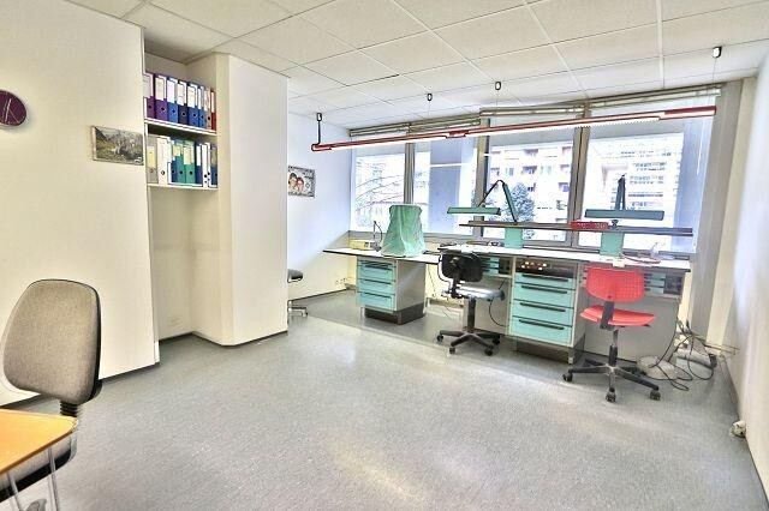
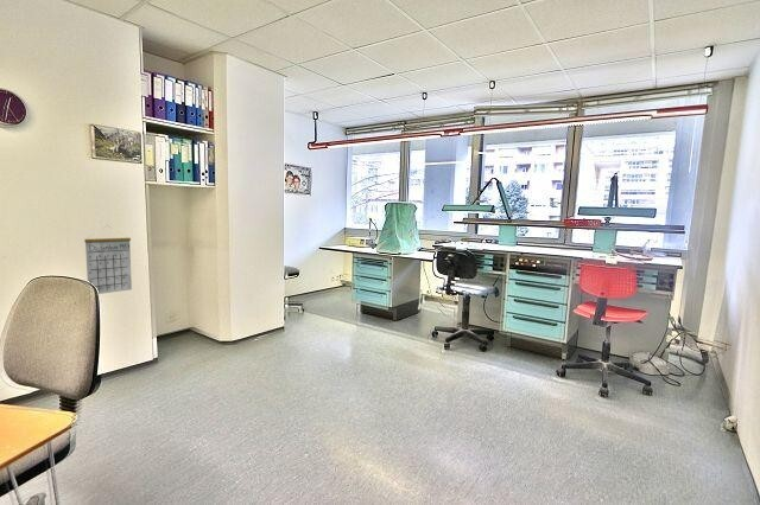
+ calendar [83,224,133,295]
